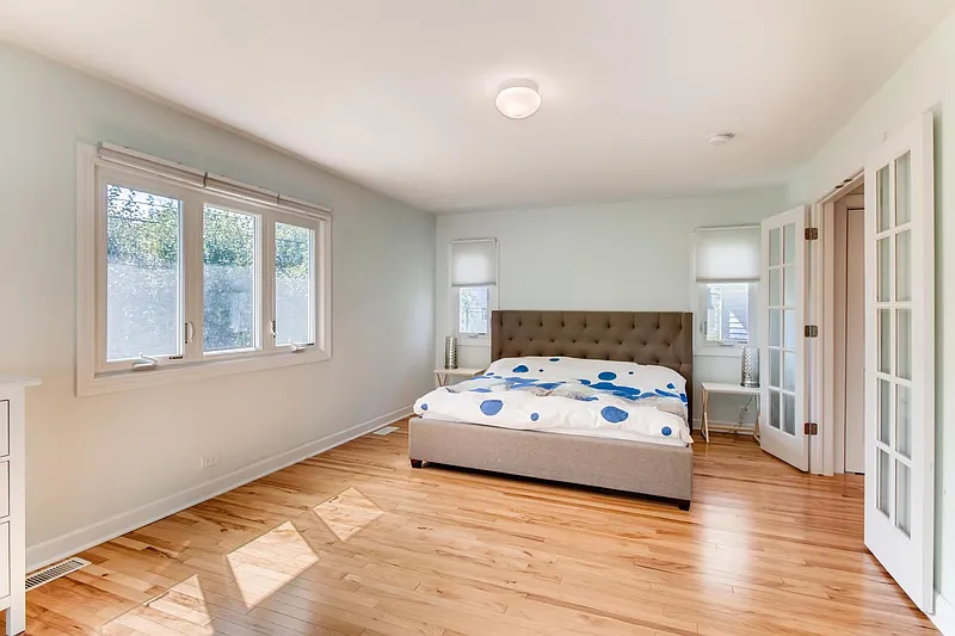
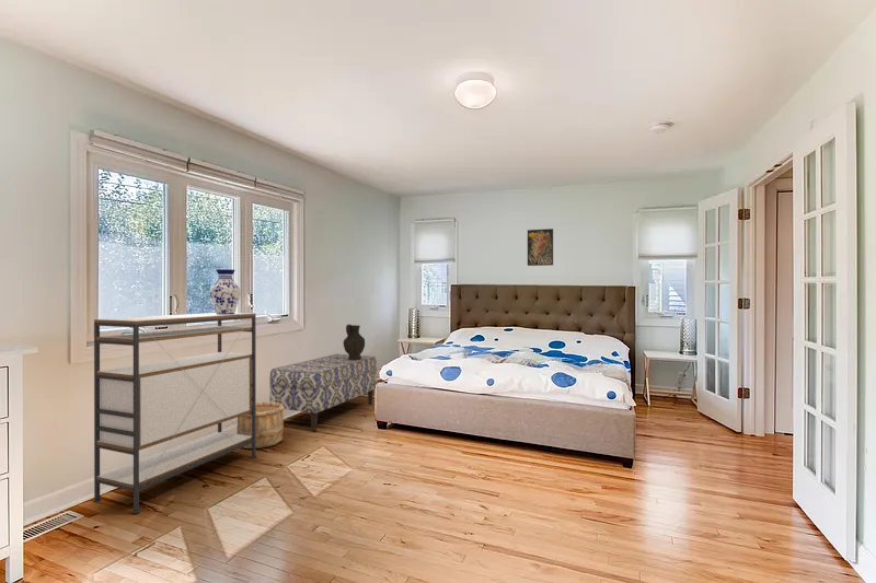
+ shelving unit [92,312,257,514]
+ bench [268,353,378,432]
+ wooden bucket [237,401,286,450]
+ decorative vase [343,324,366,360]
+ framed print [527,228,554,267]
+ vase [209,268,242,314]
